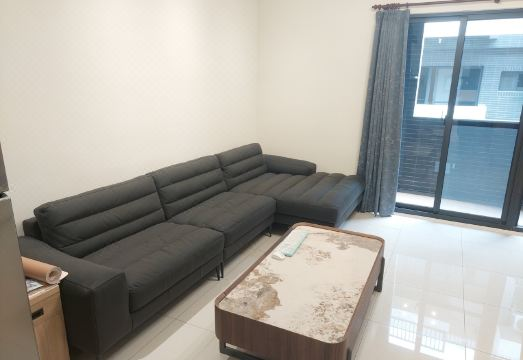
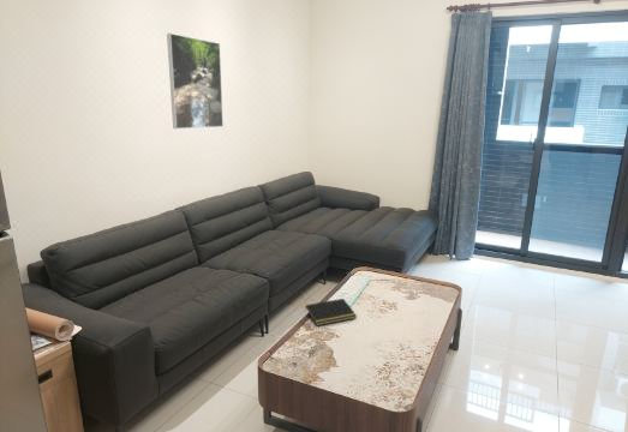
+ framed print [166,32,225,130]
+ notepad [304,298,358,326]
